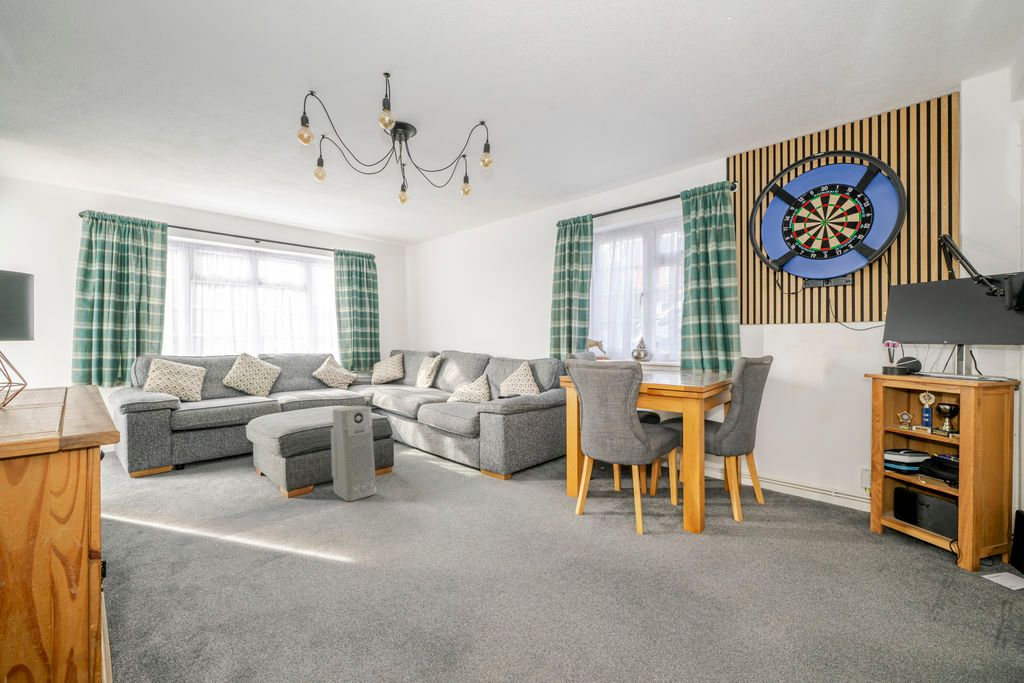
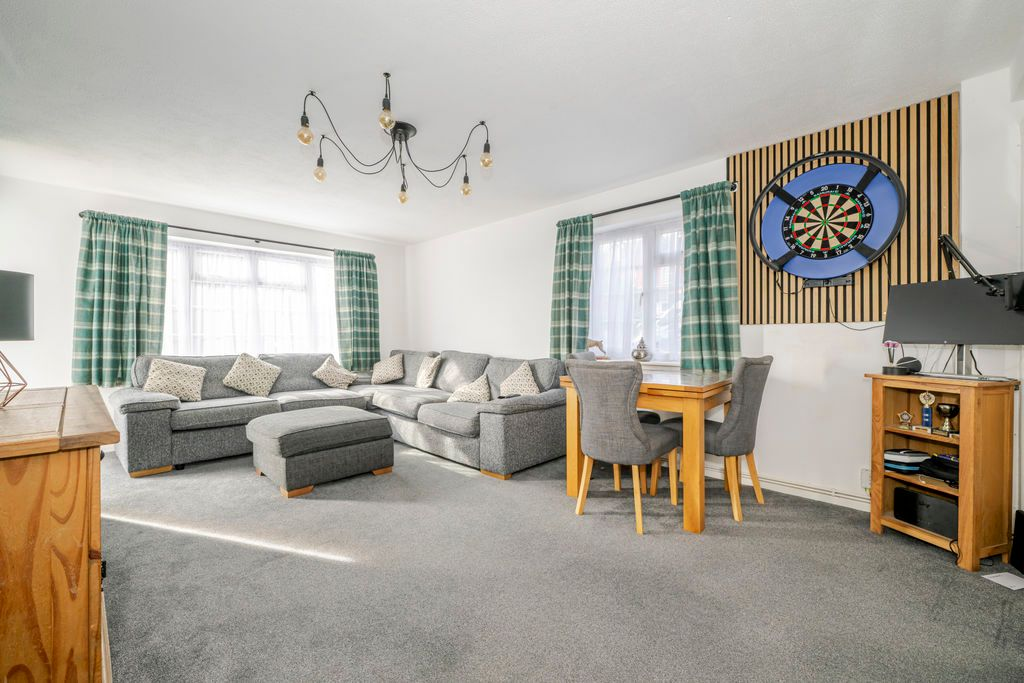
- air purifier [330,405,377,502]
